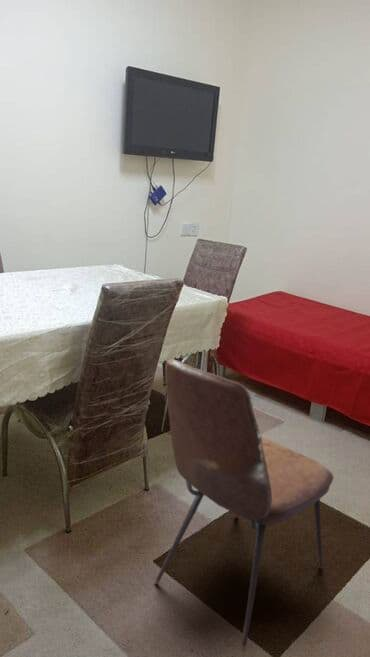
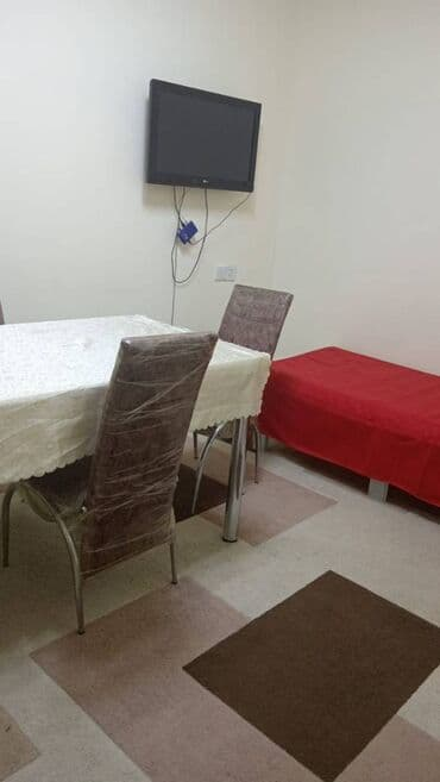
- dining chair [154,358,334,652]
